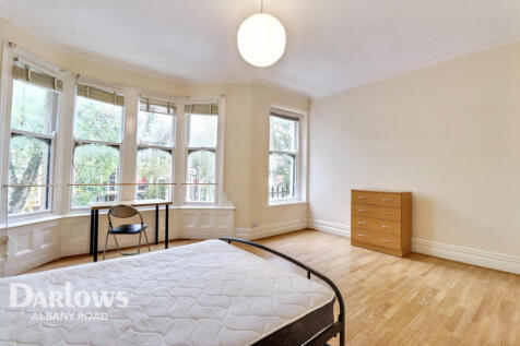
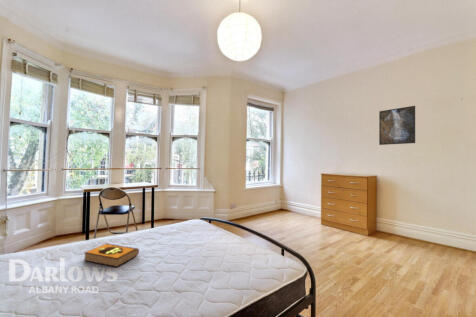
+ hardback book [83,242,140,268]
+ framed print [378,105,416,146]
